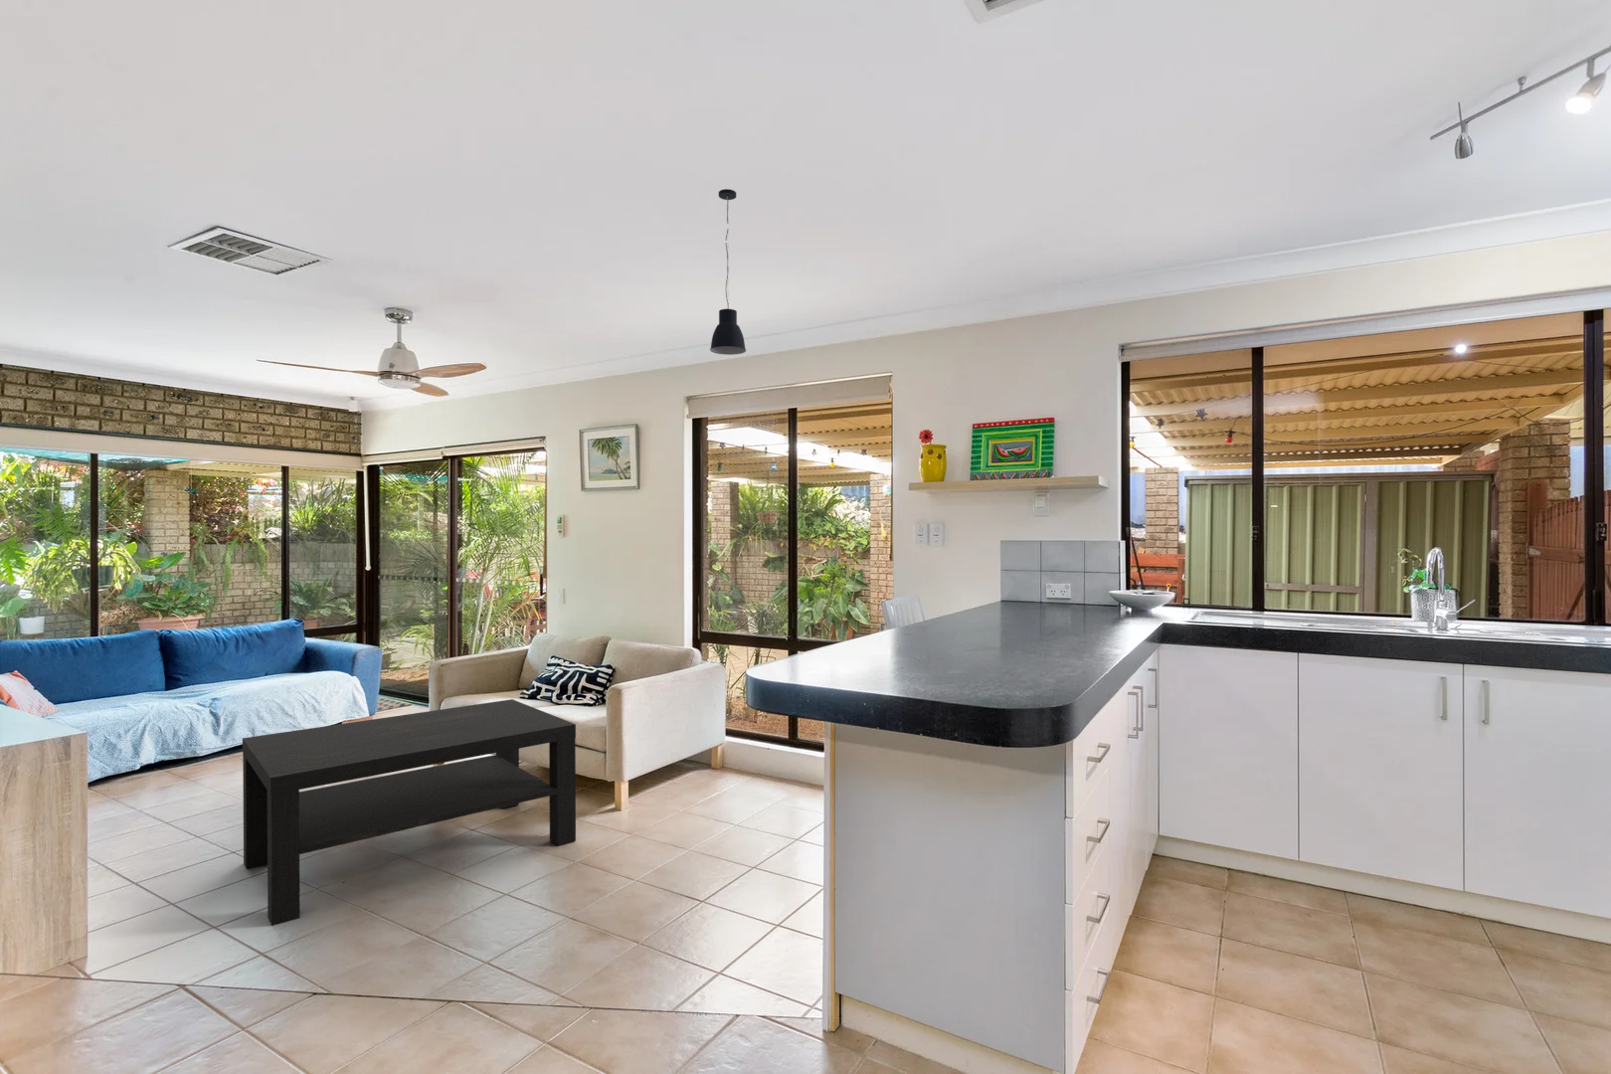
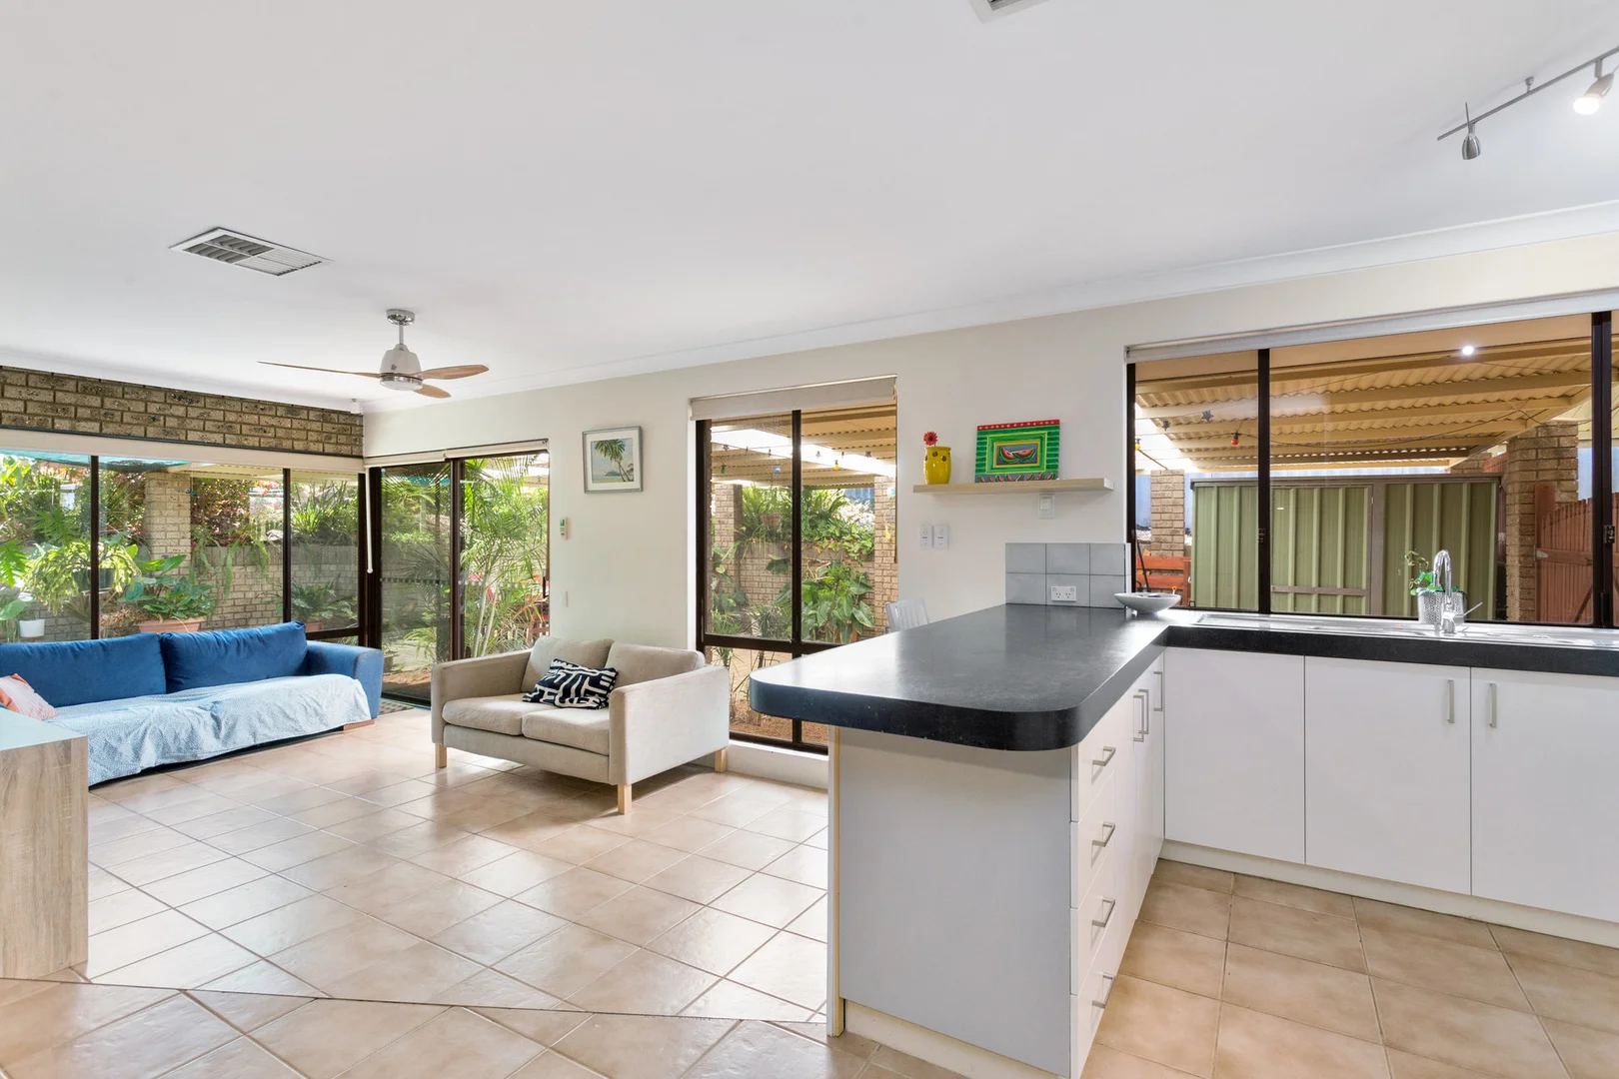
- pendant light [710,188,747,356]
- coffee table [242,698,577,927]
